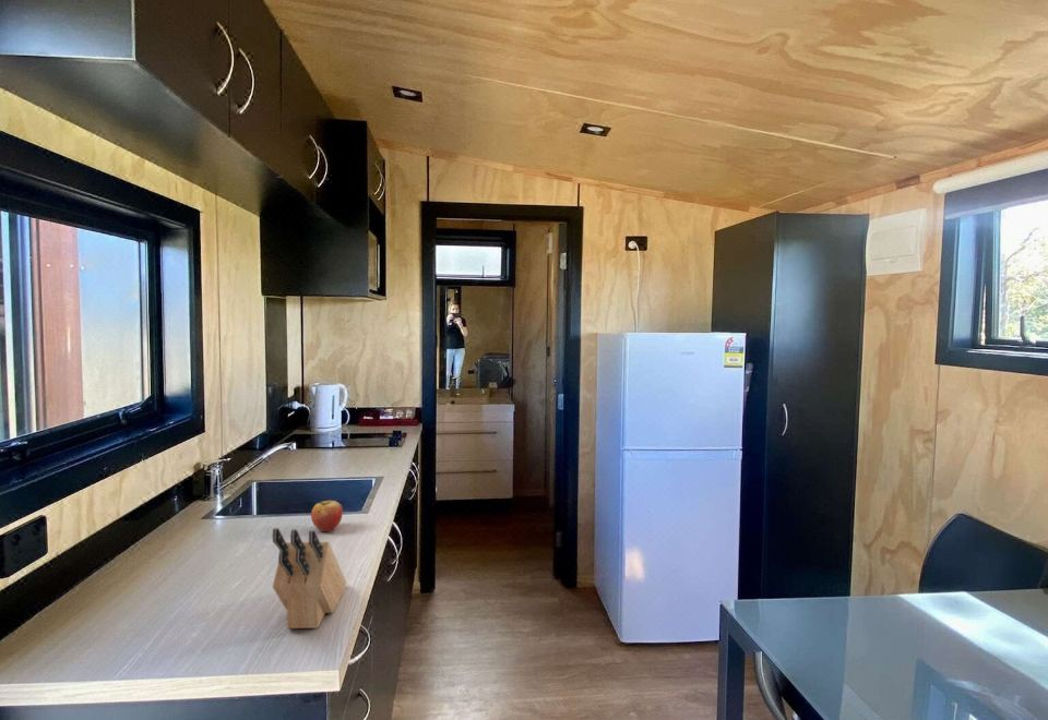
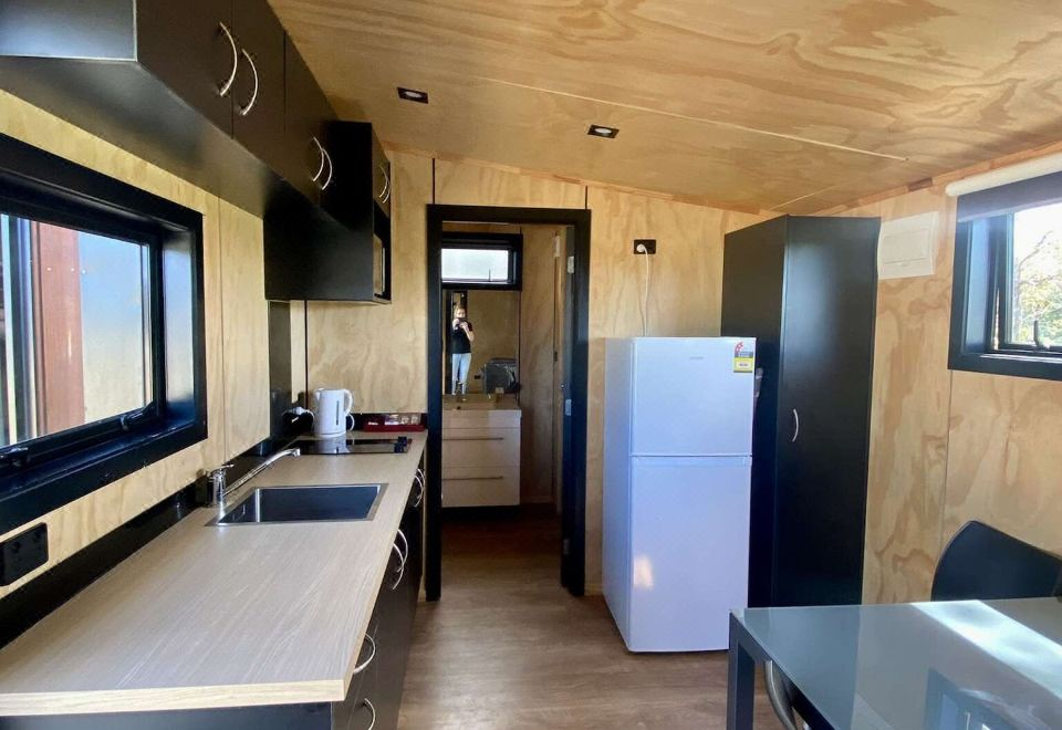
- knife block [272,527,347,629]
- fruit [310,500,344,532]
